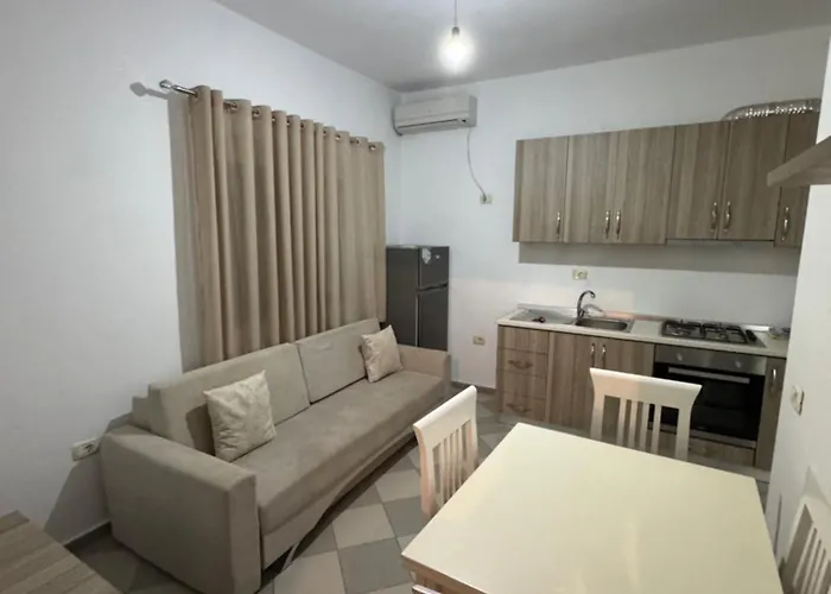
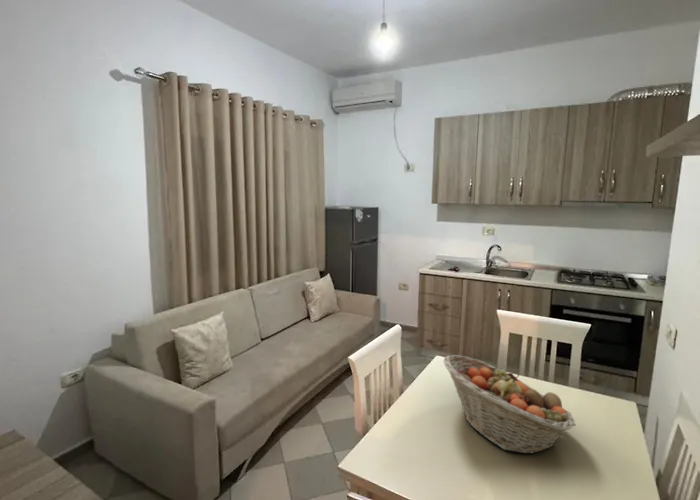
+ fruit basket [443,354,576,455]
